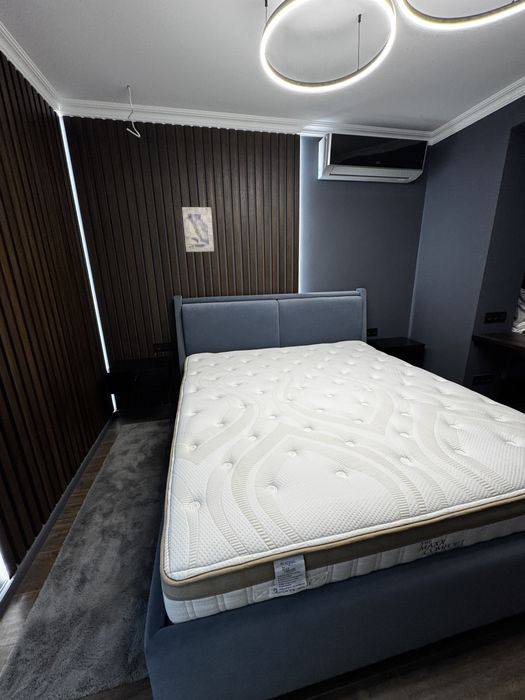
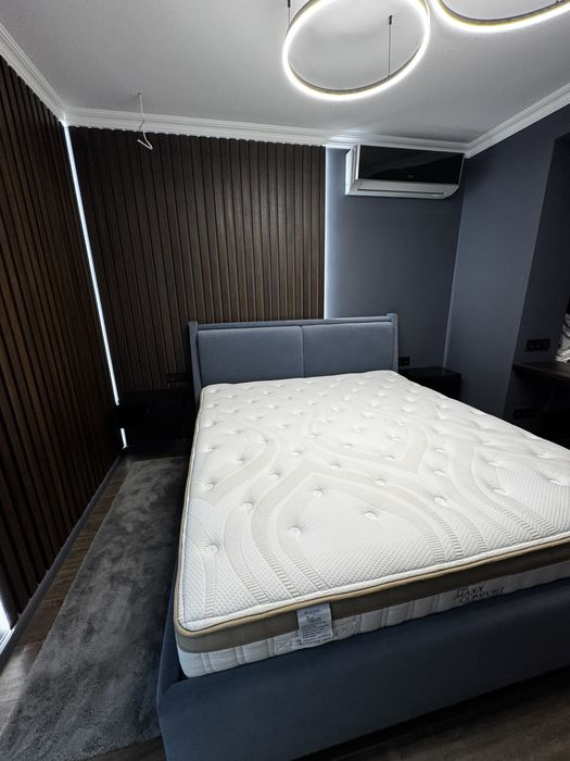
- wall art [181,206,215,253]
